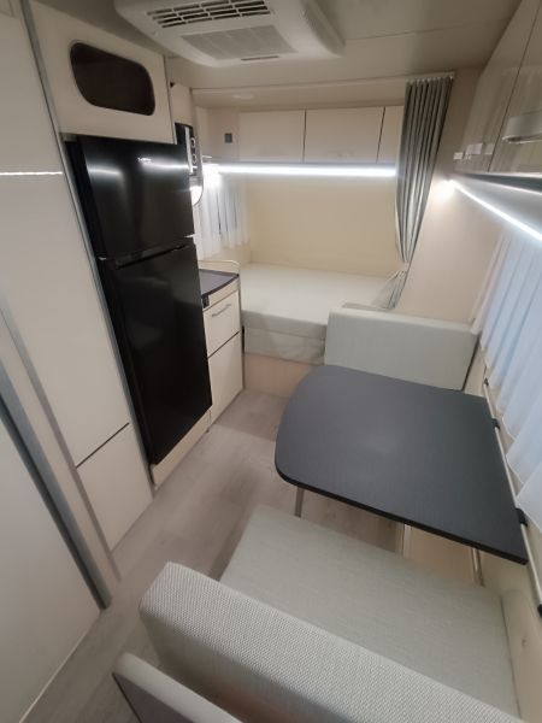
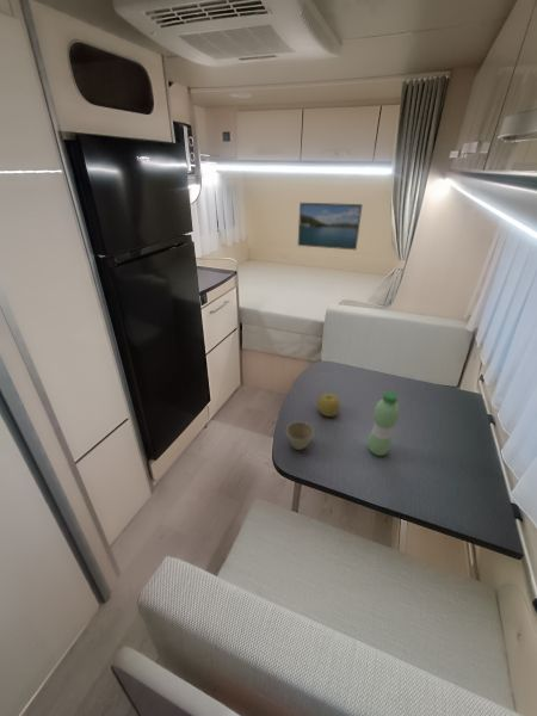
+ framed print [297,202,364,251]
+ water bottle [368,390,400,457]
+ fruit [316,393,341,418]
+ flower pot [285,420,315,451]
